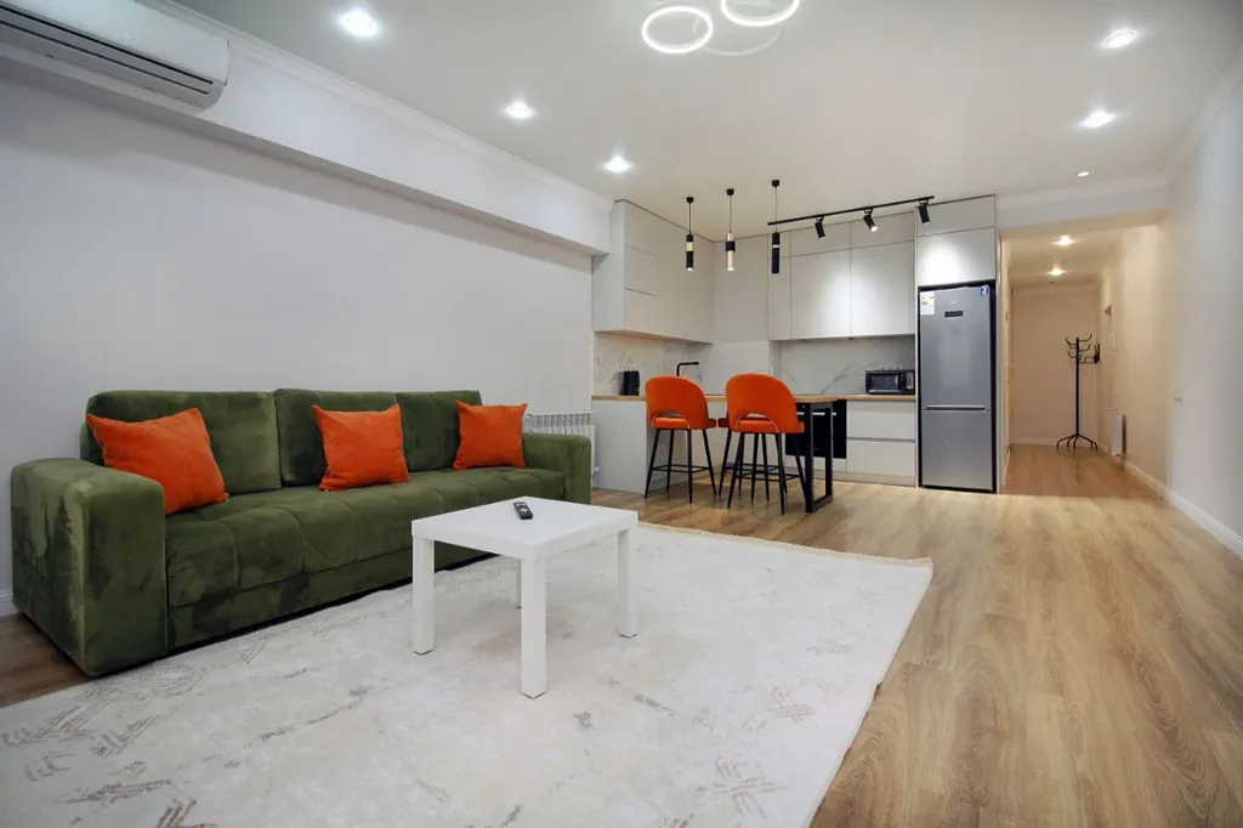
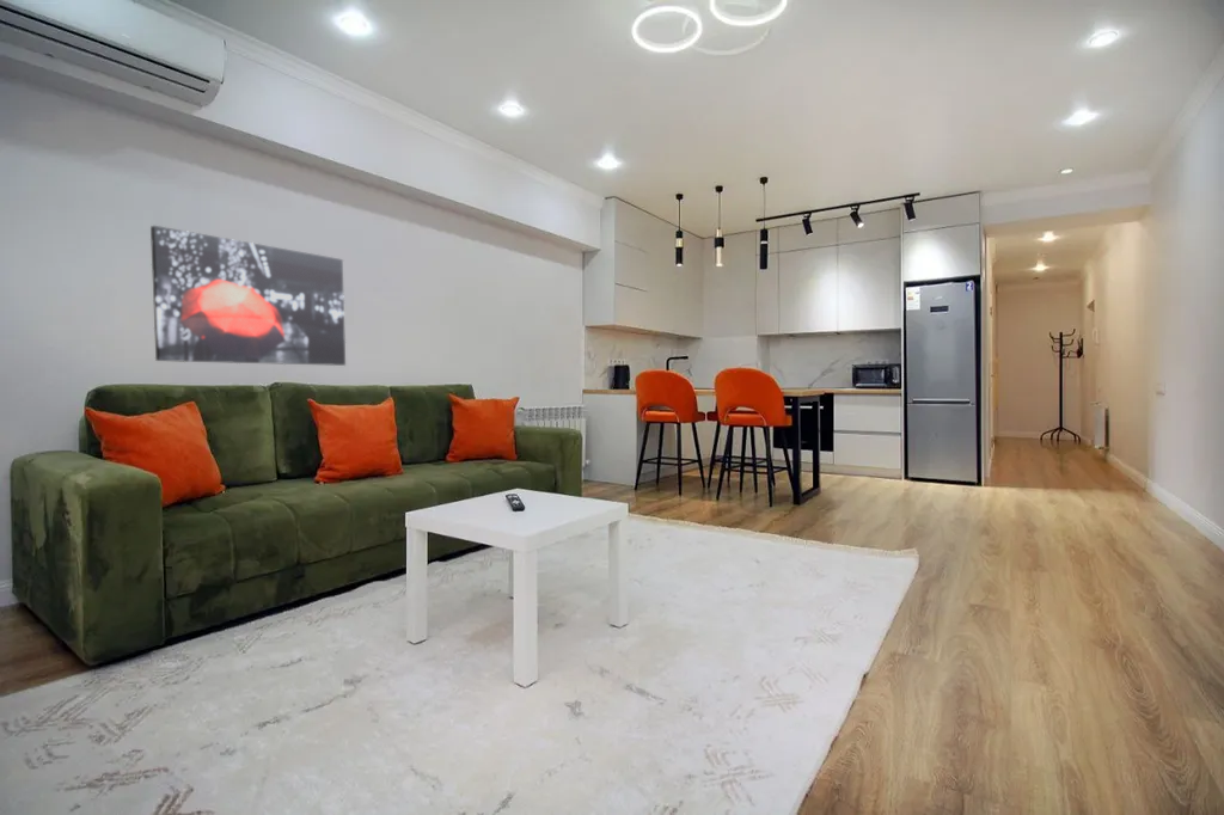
+ wall art [149,225,347,367]
